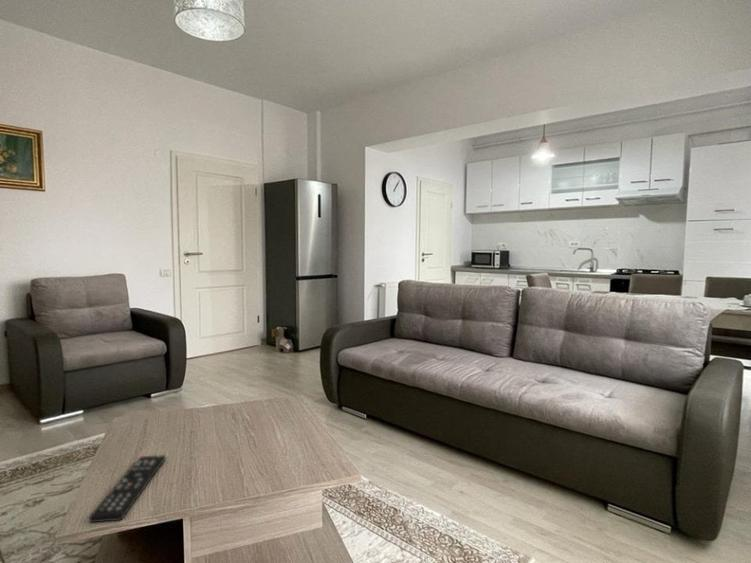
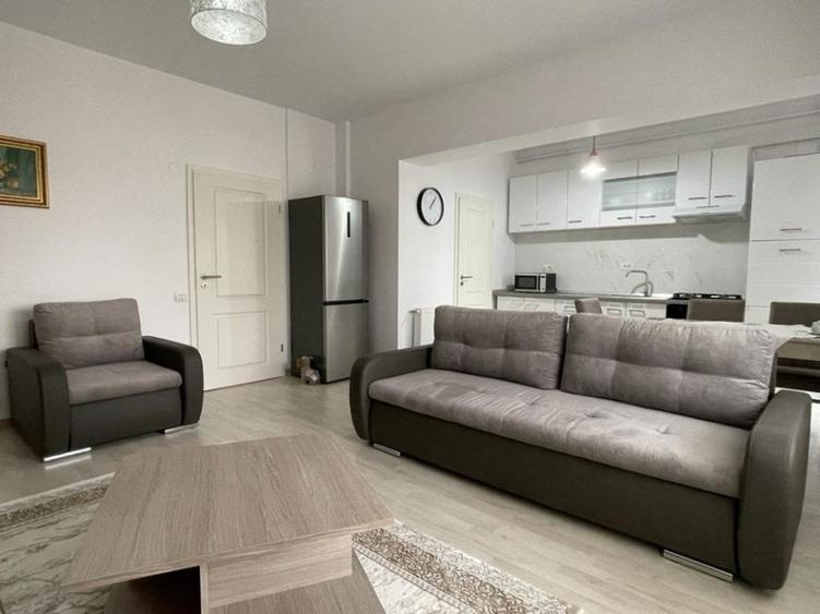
- remote control [88,454,166,524]
